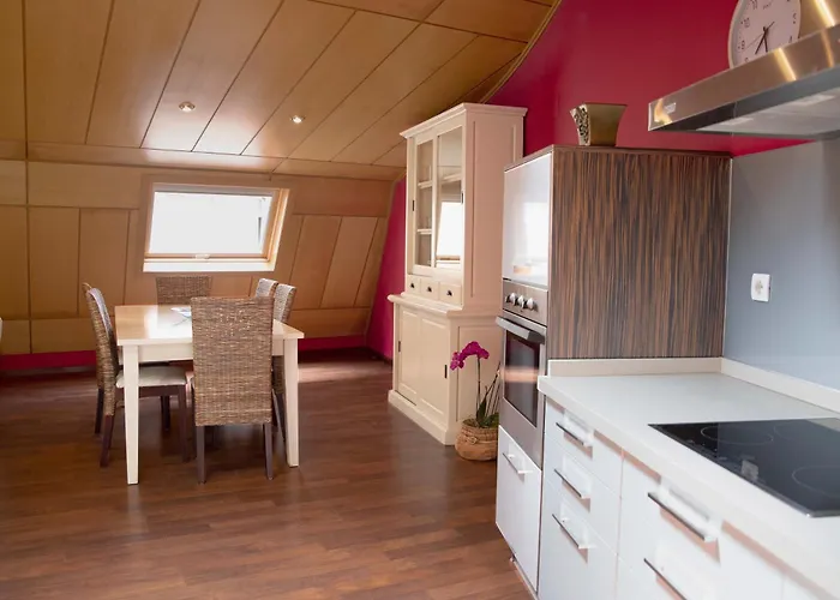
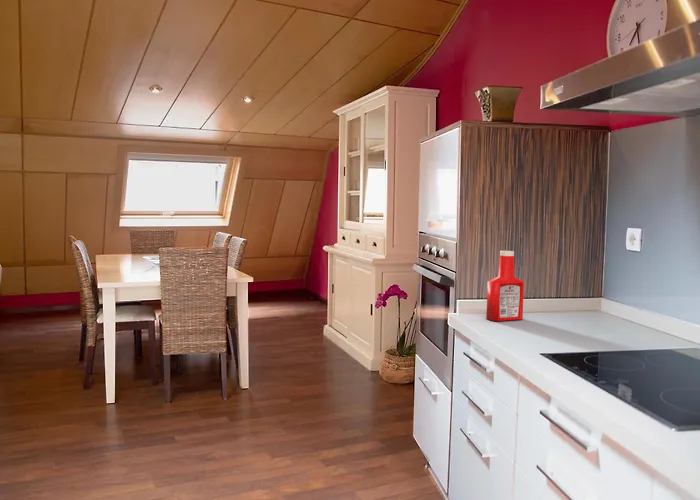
+ soap bottle [485,250,525,322]
